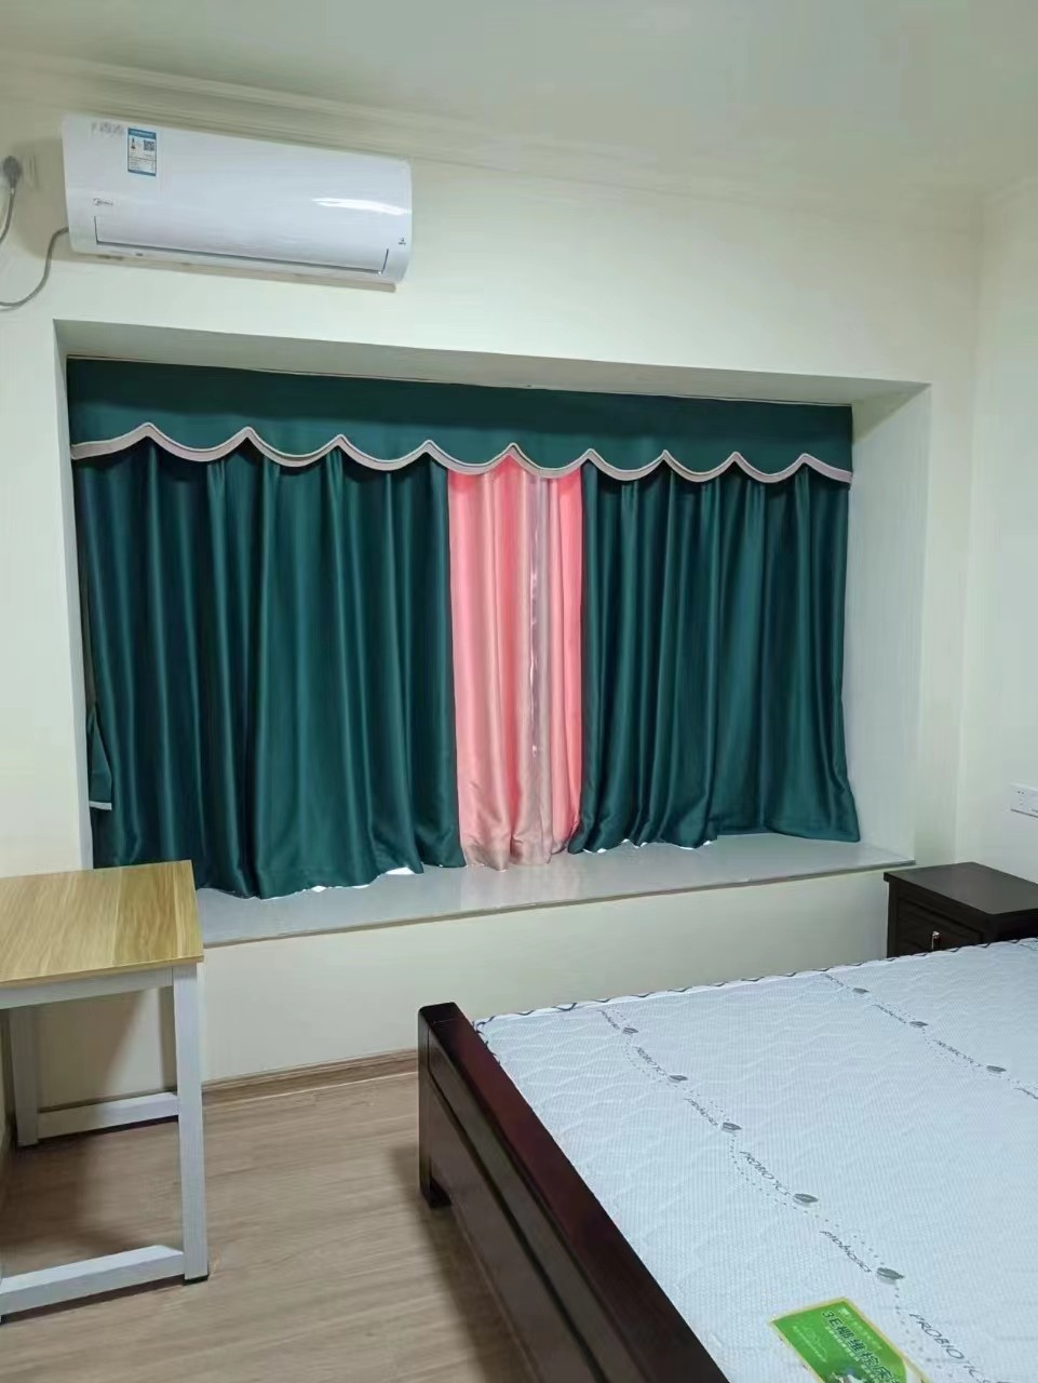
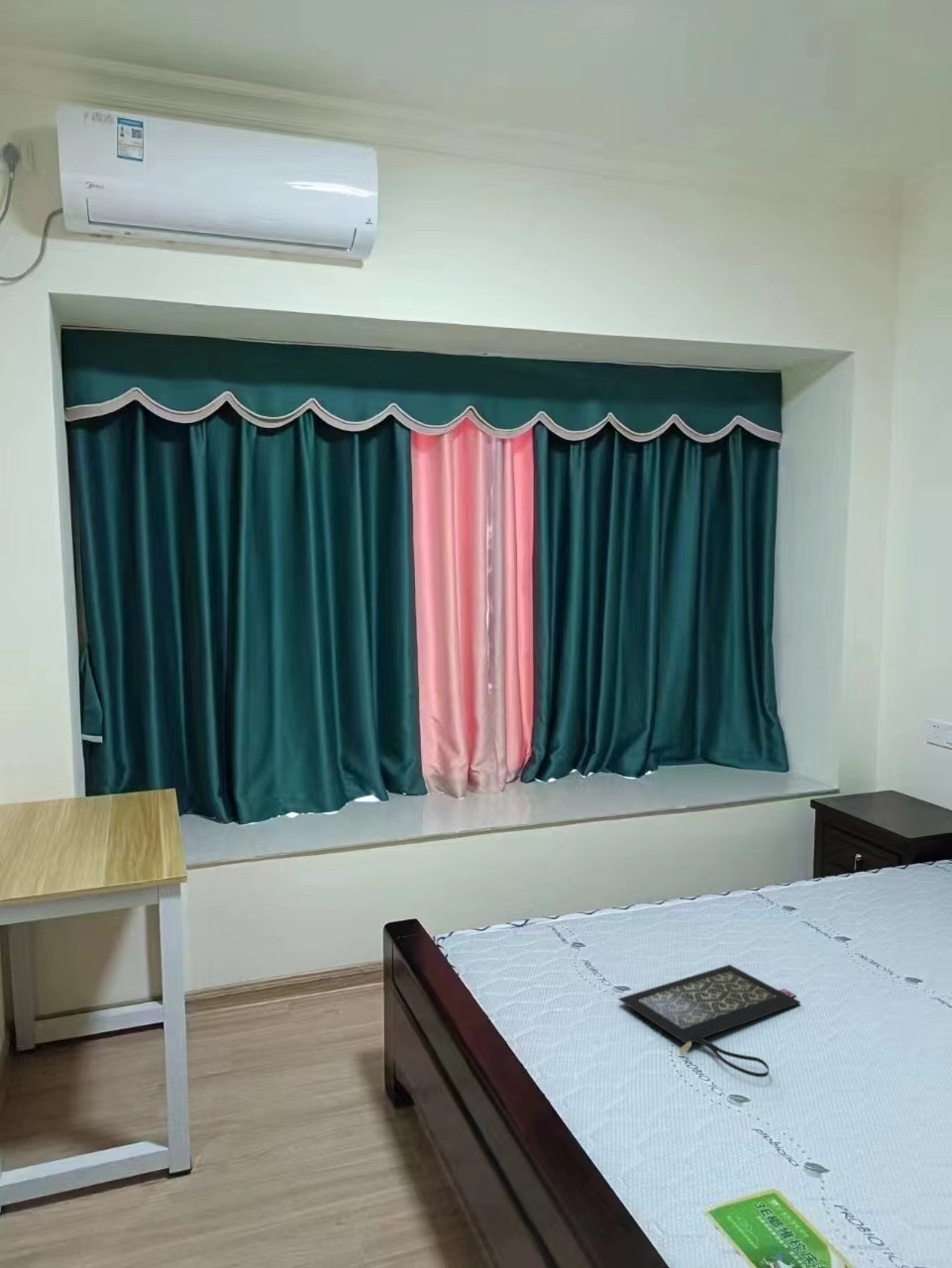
+ clutch bag [617,964,801,1078]
